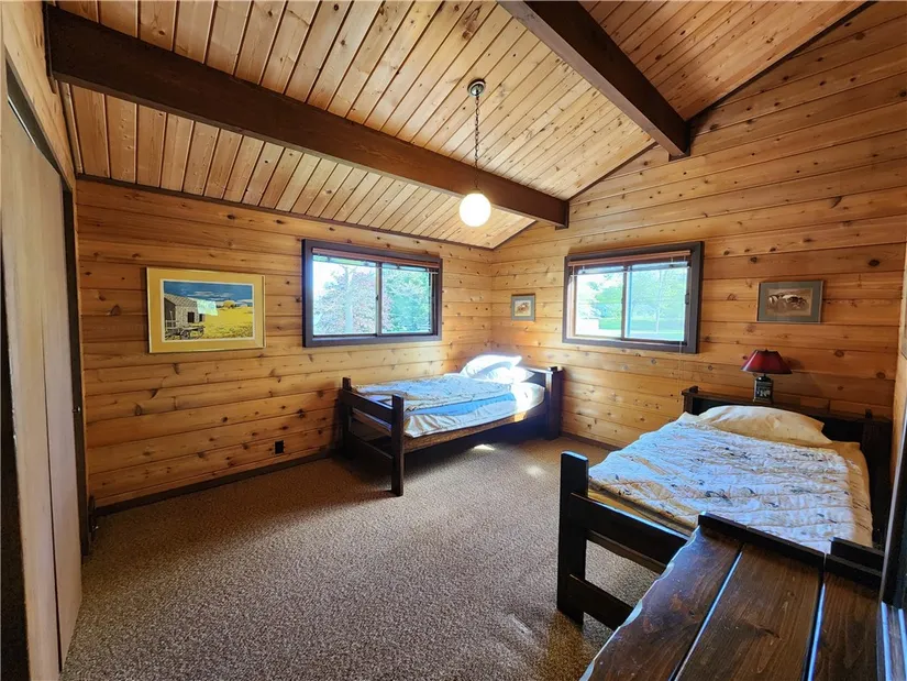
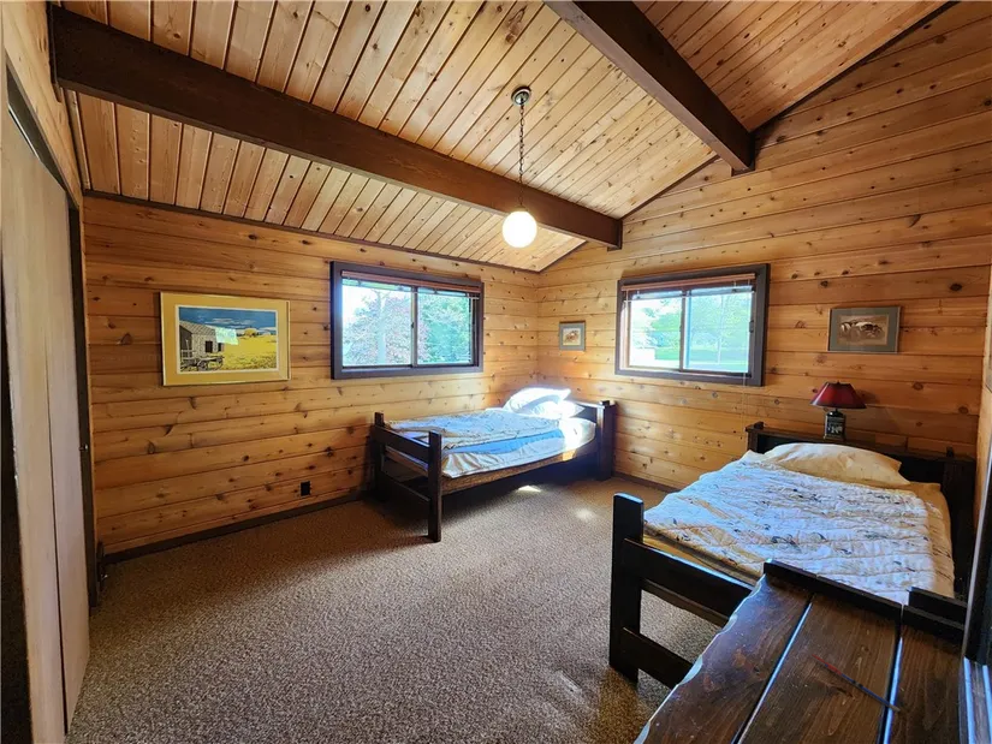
+ pen [809,653,902,713]
